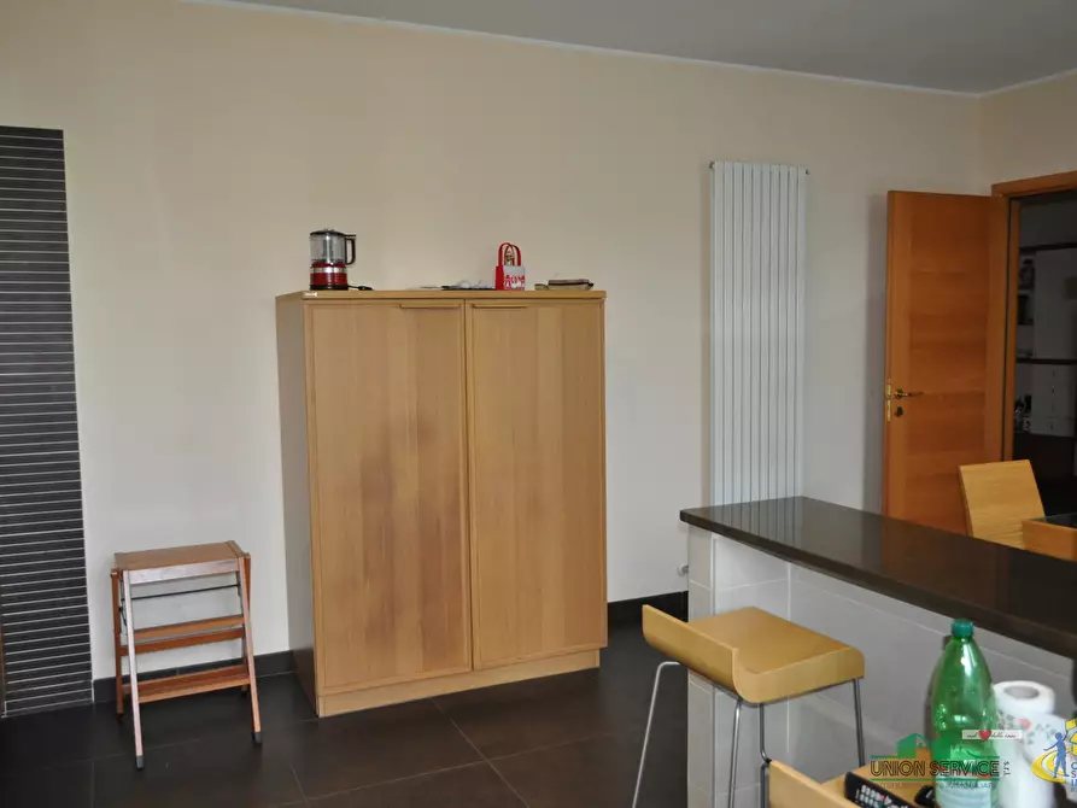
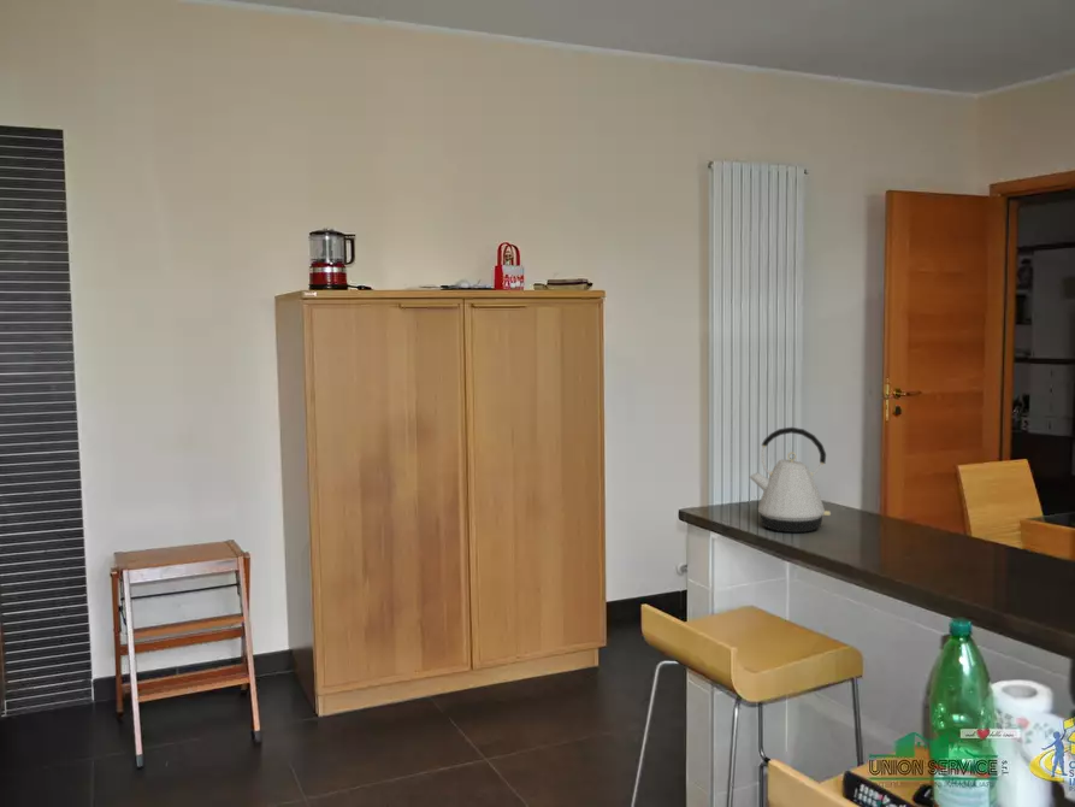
+ kettle [749,426,832,534]
